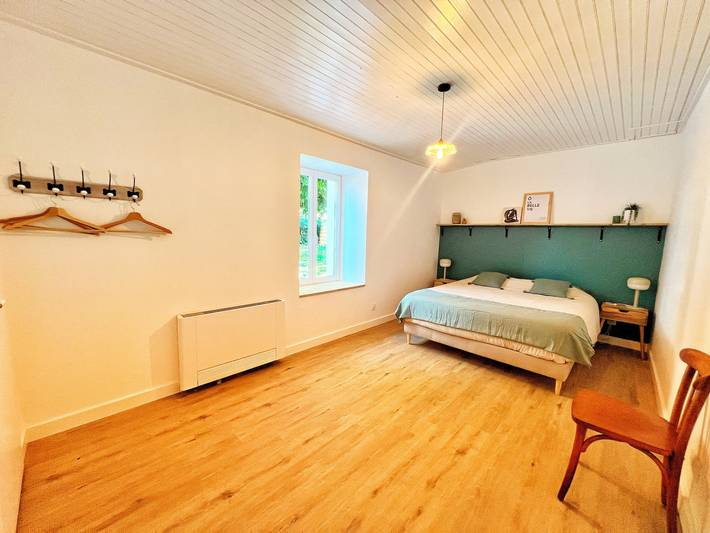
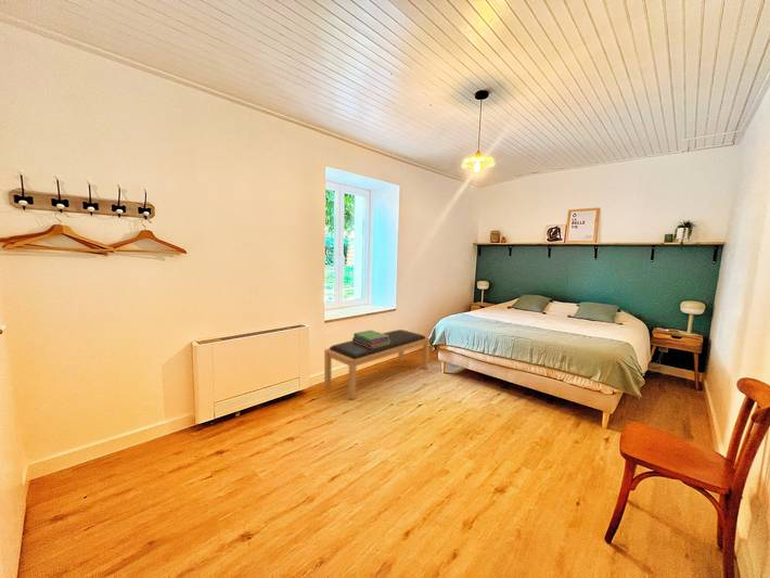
+ bench [323,329,431,401]
+ stack of books [351,329,389,348]
